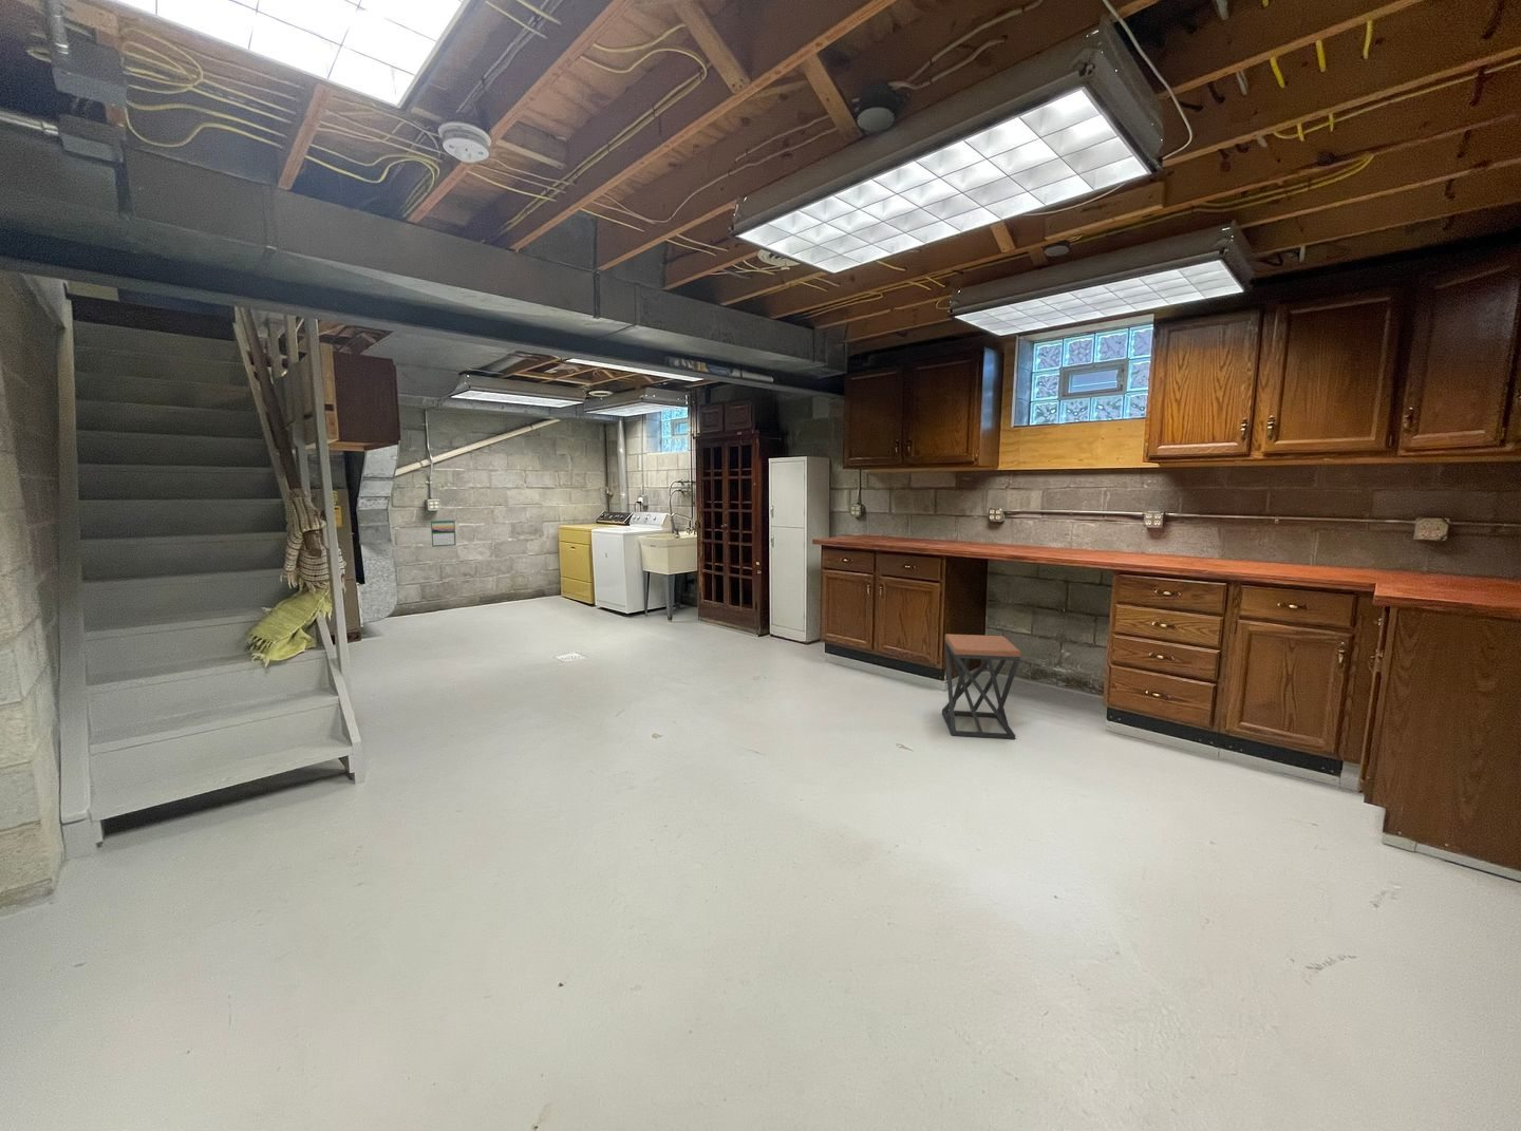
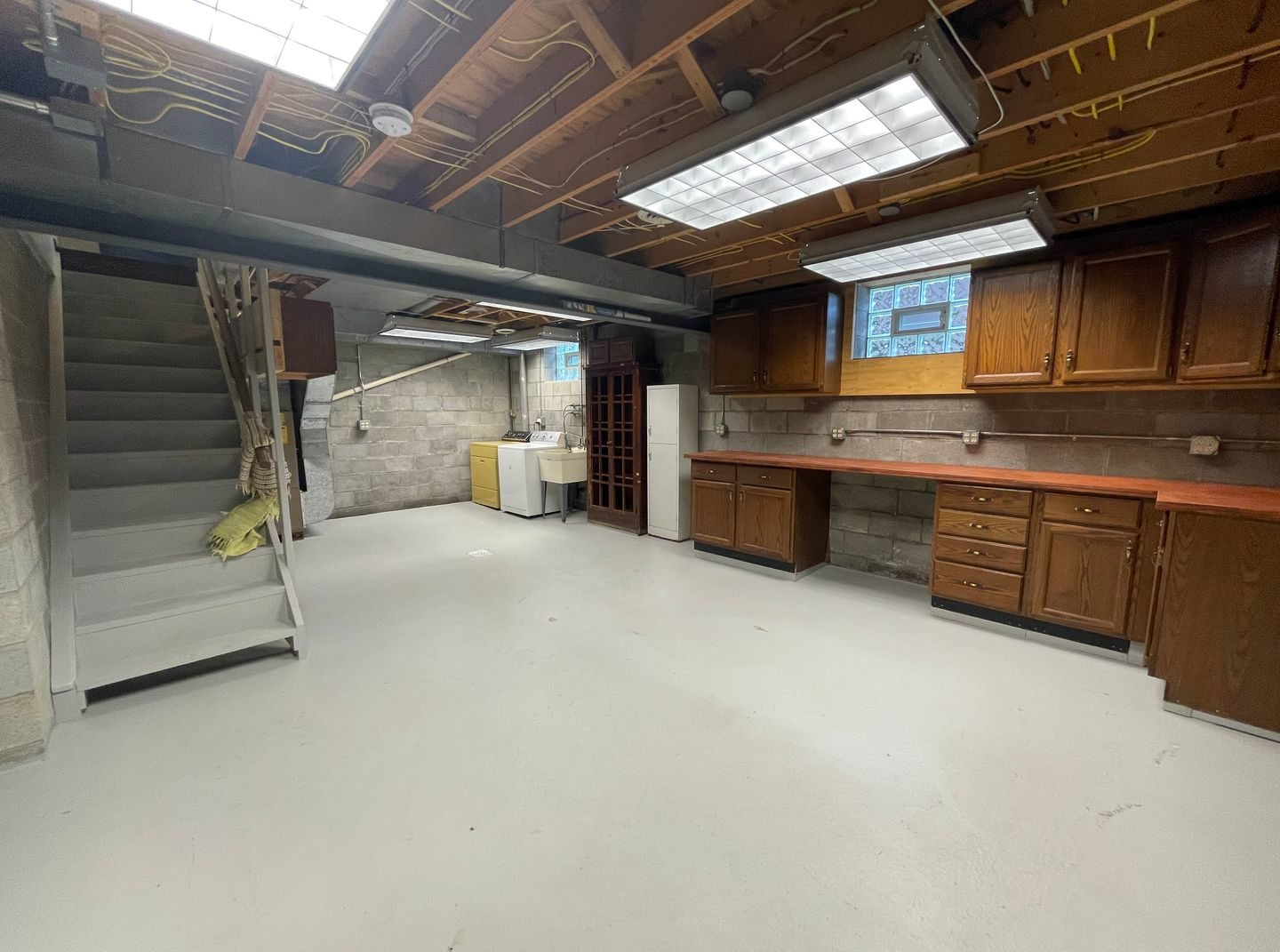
- calendar [430,518,457,548]
- stool [941,633,1022,740]
